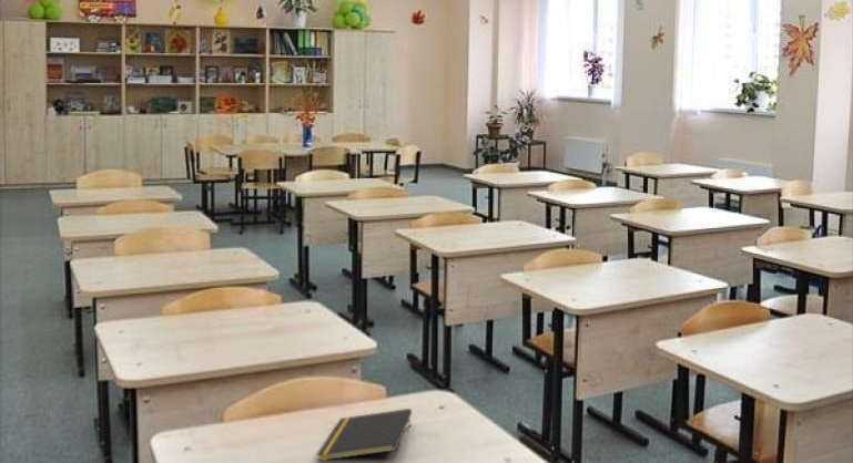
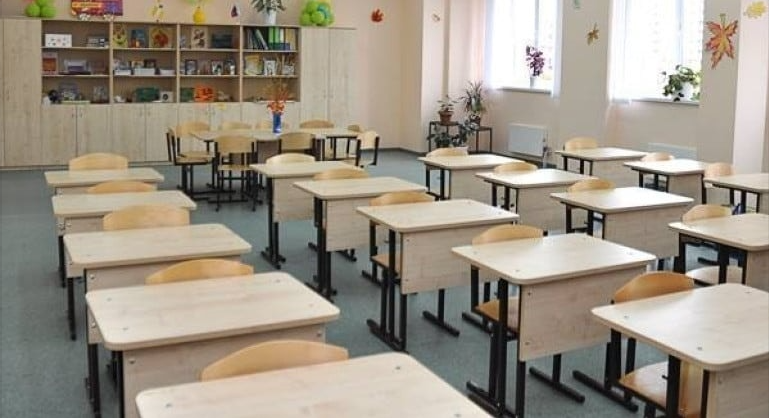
- notepad [315,408,413,462]
